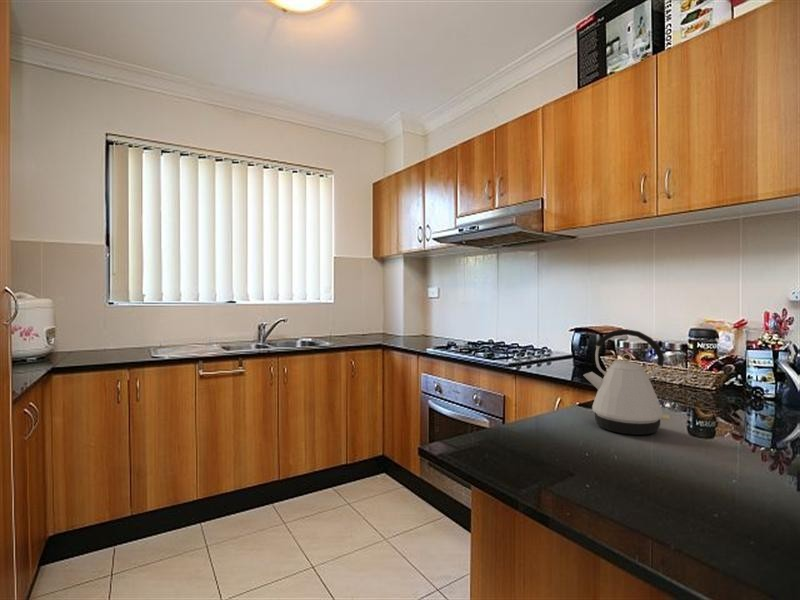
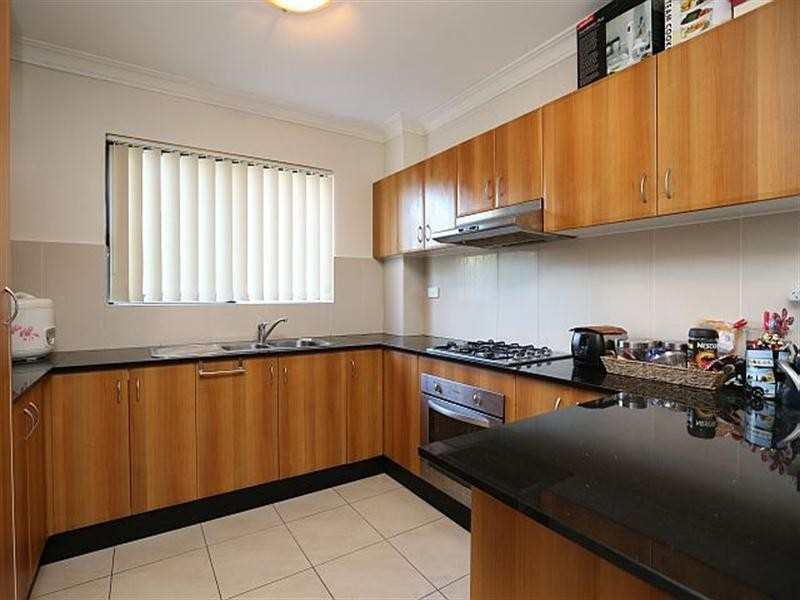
- kettle [582,328,671,436]
